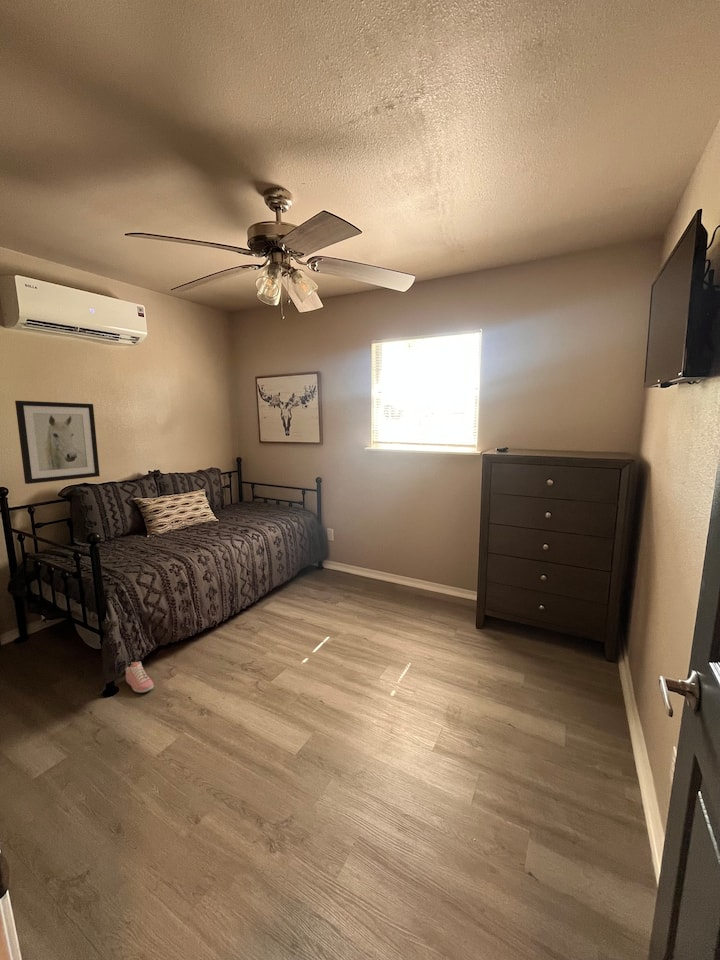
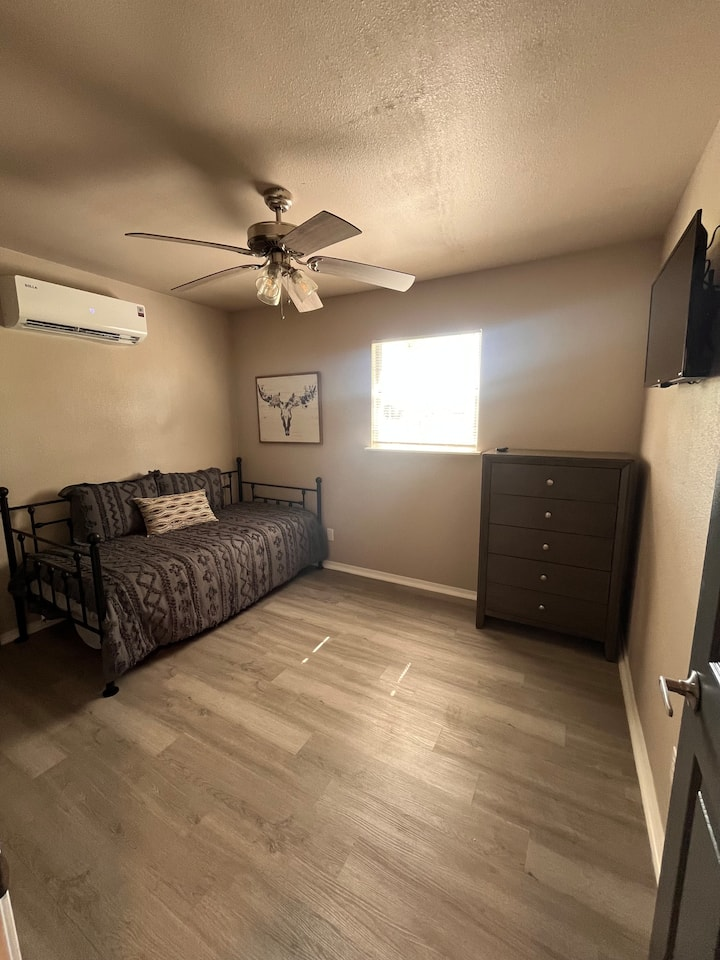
- wall art [14,400,101,485]
- sneaker [125,661,155,694]
